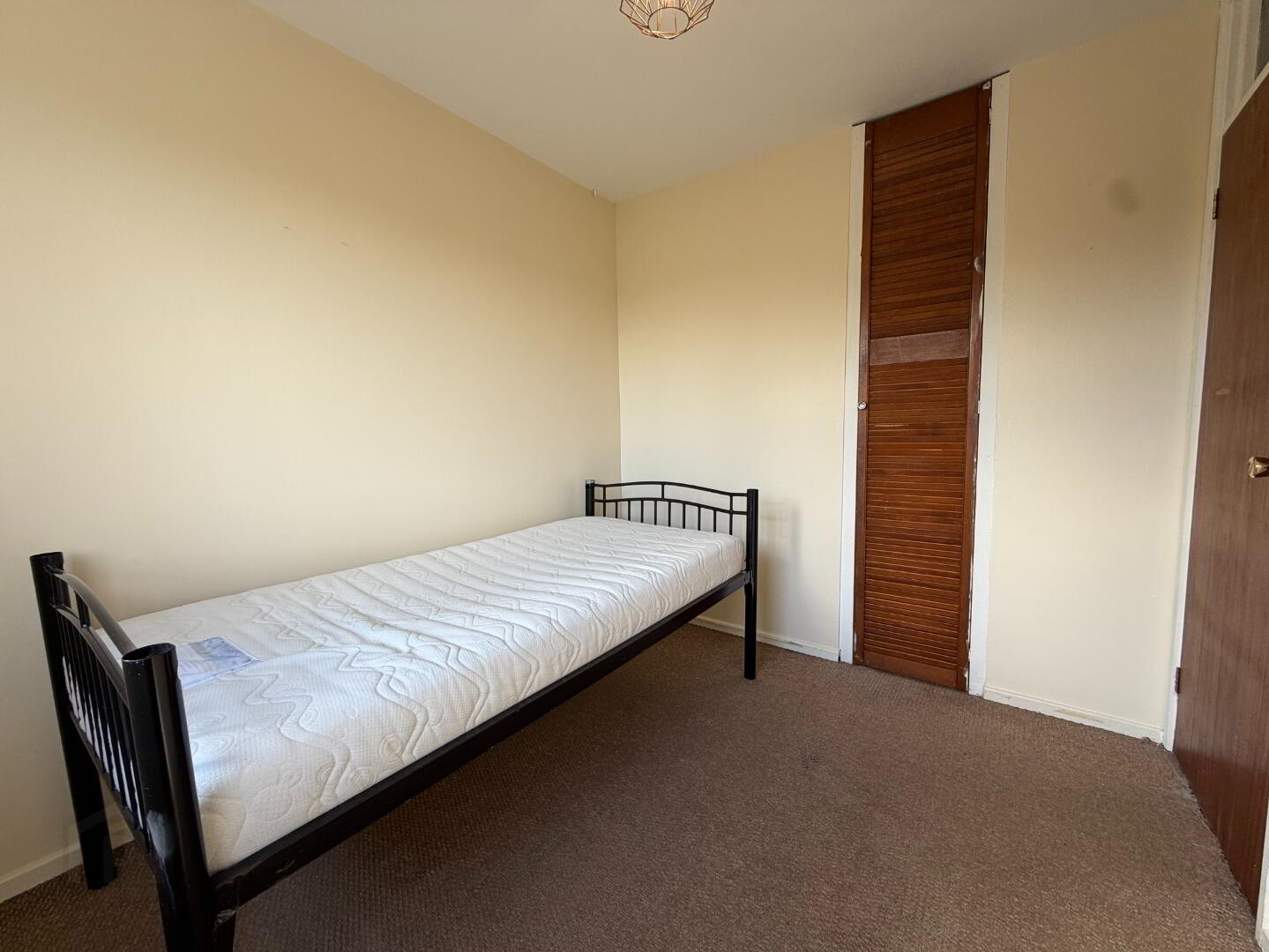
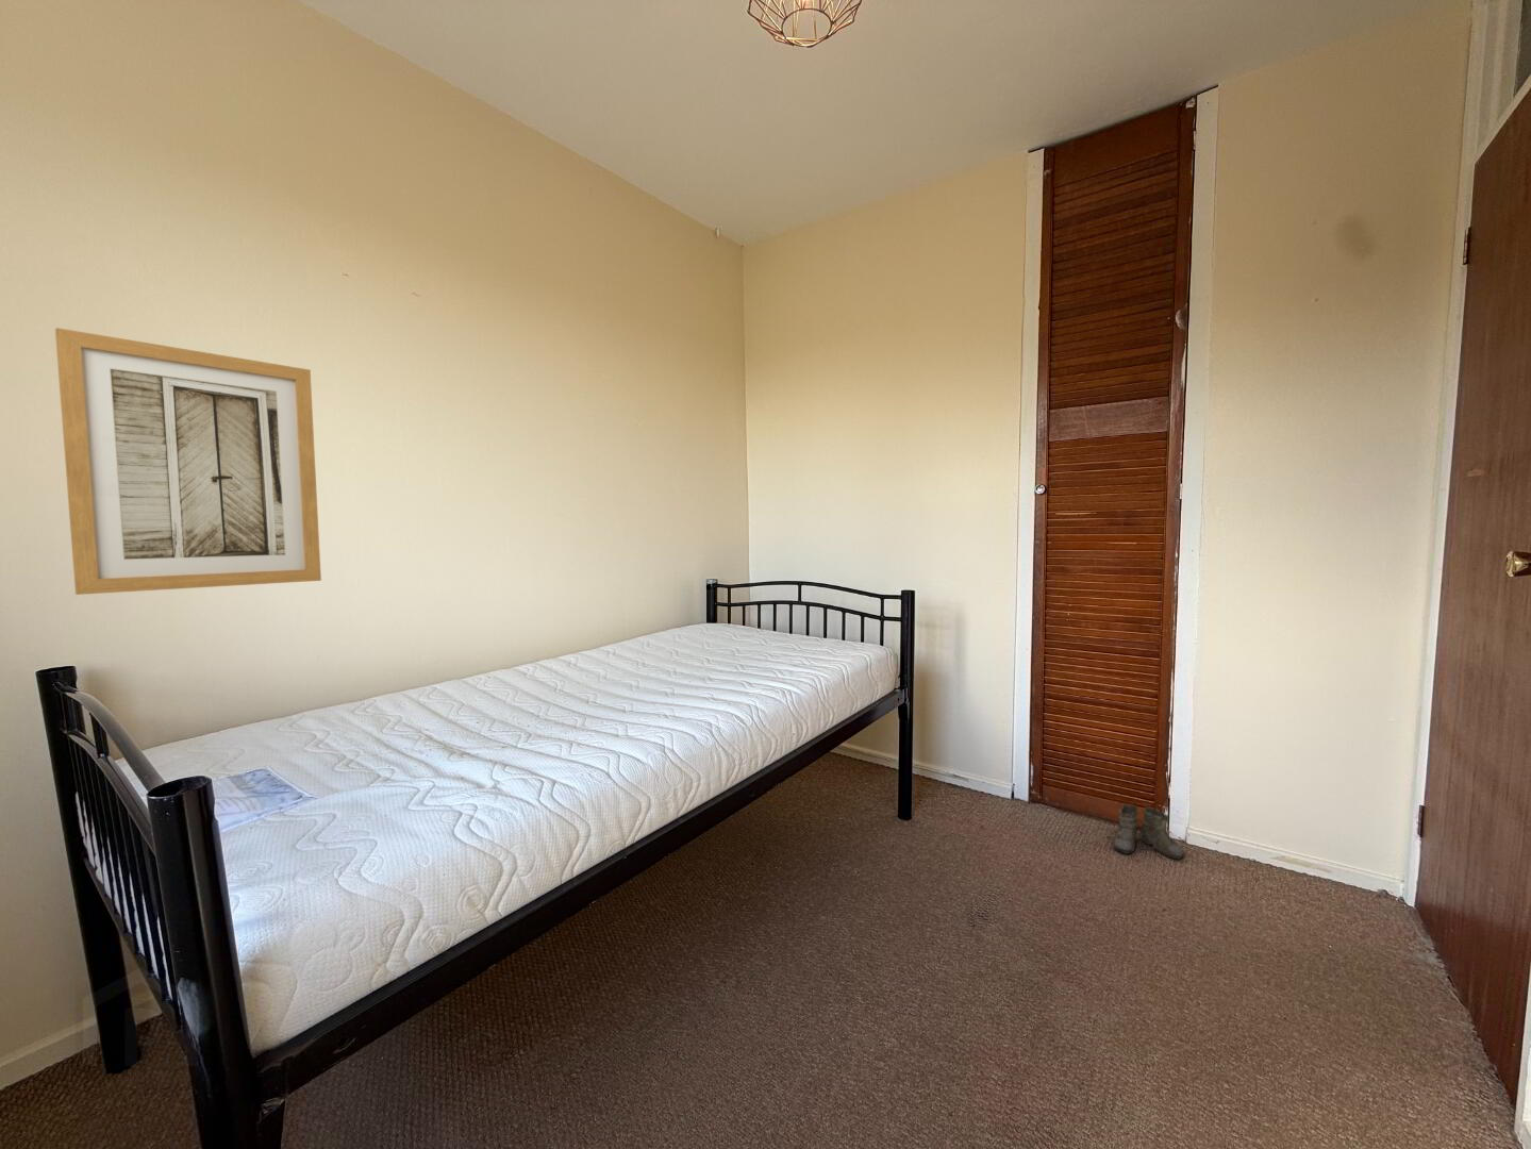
+ wall art [54,327,322,596]
+ boots [1108,804,1185,861]
